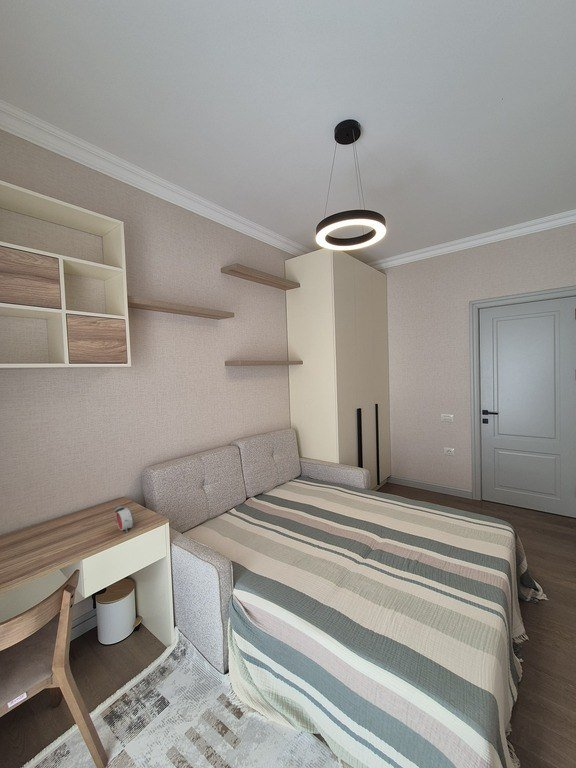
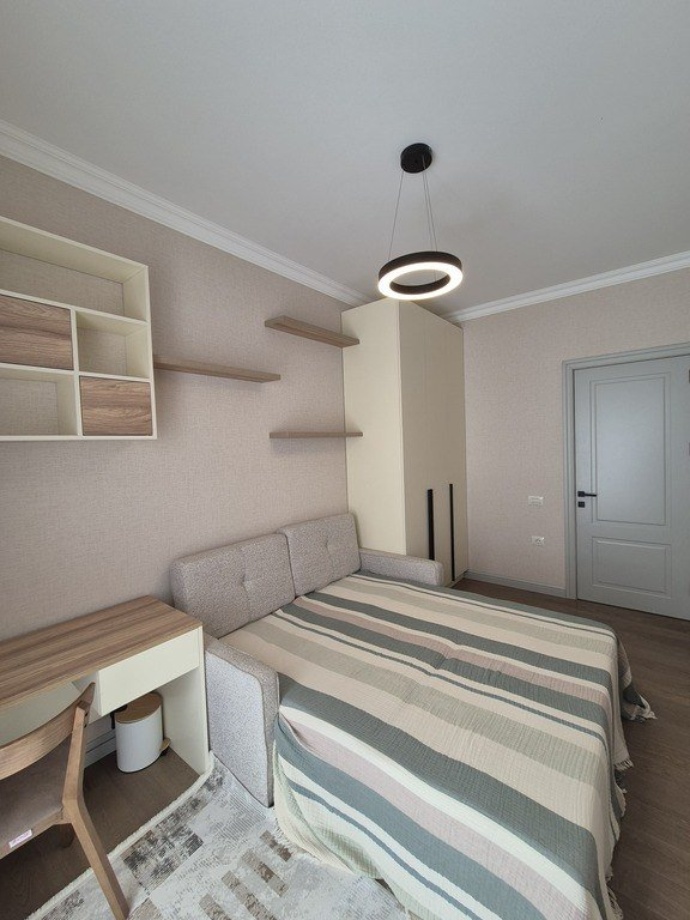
- alarm clock [114,505,134,534]
